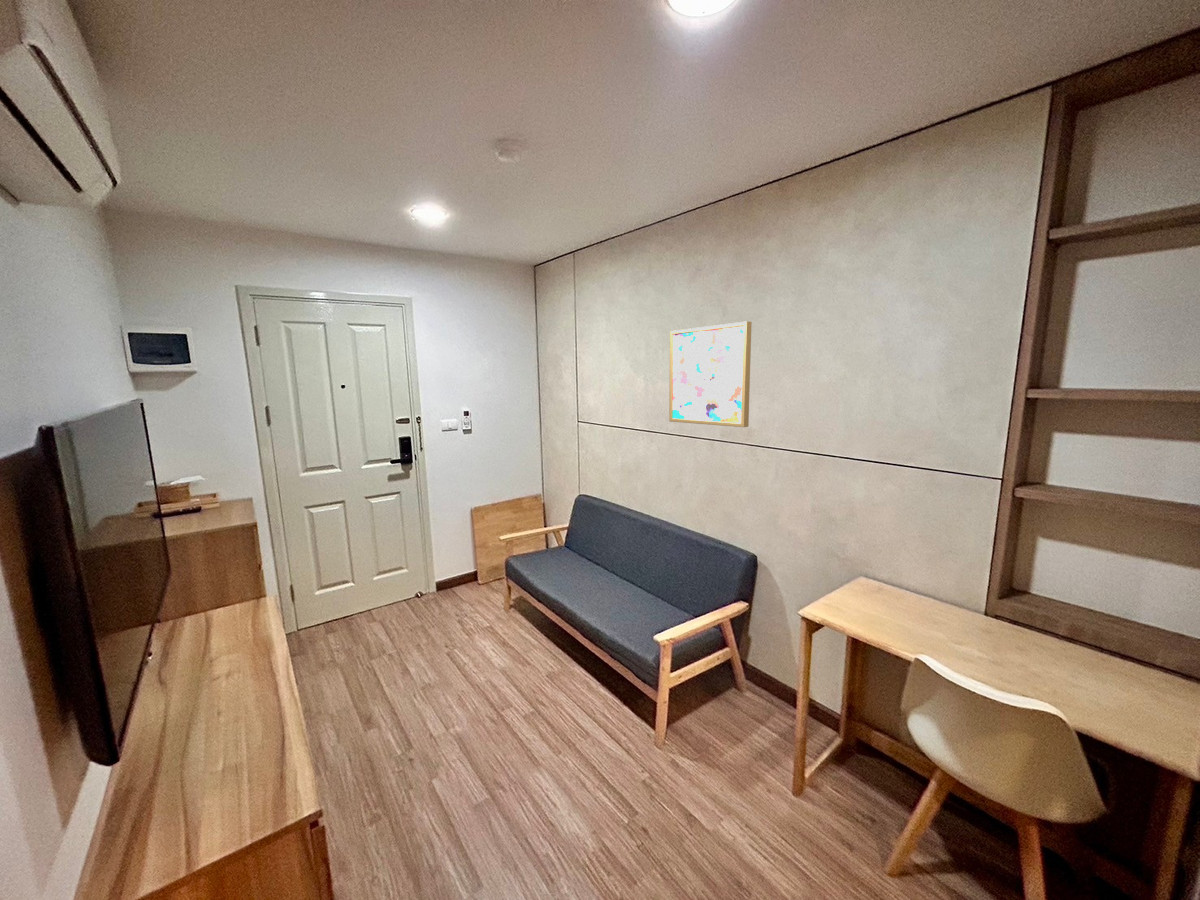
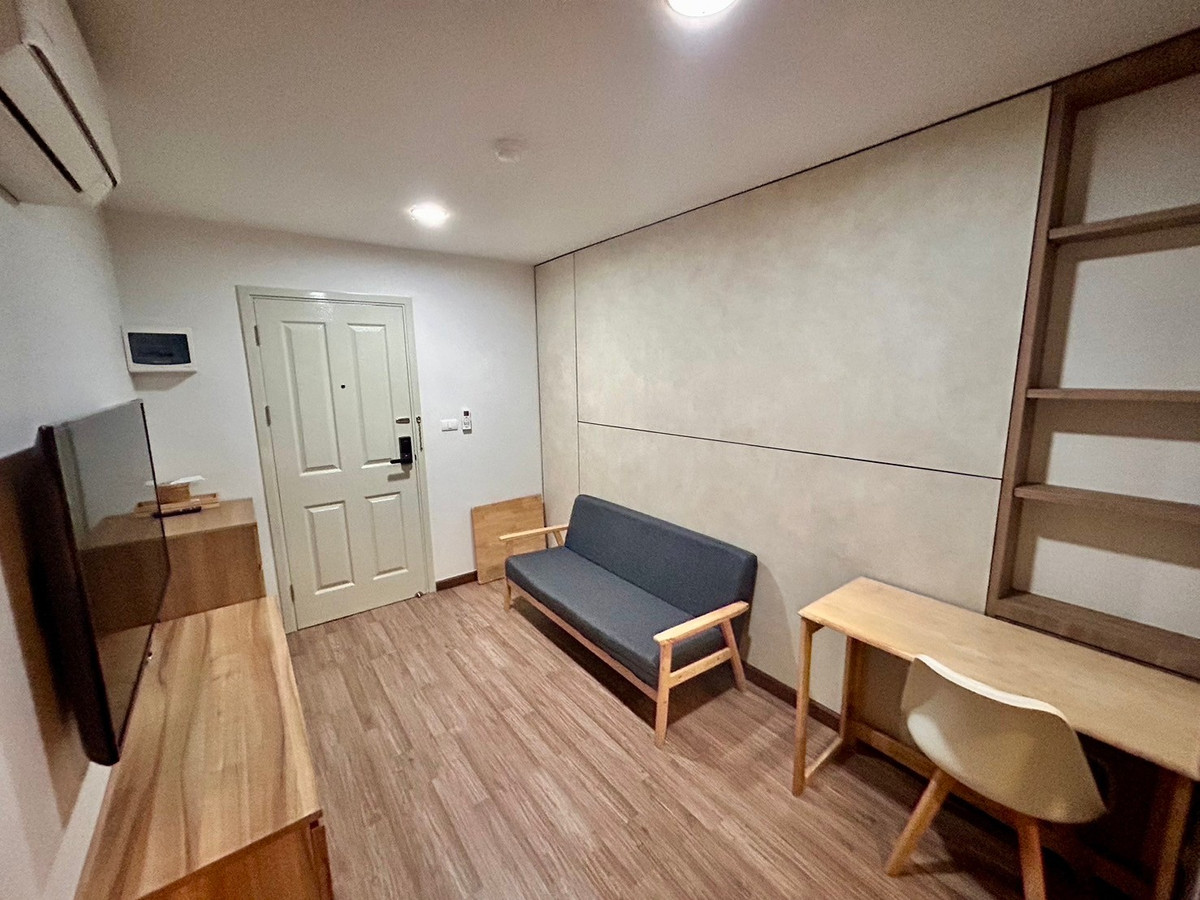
- wall art [668,320,753,428]
